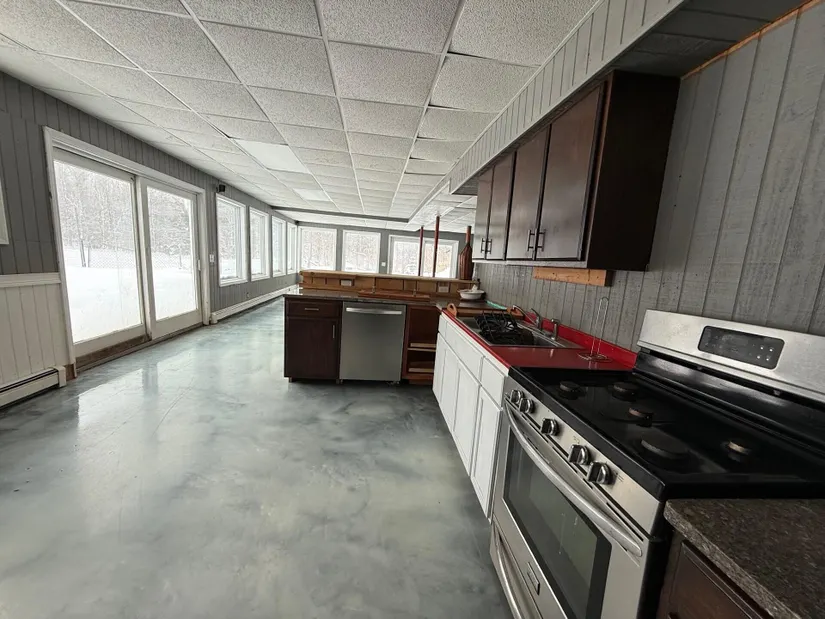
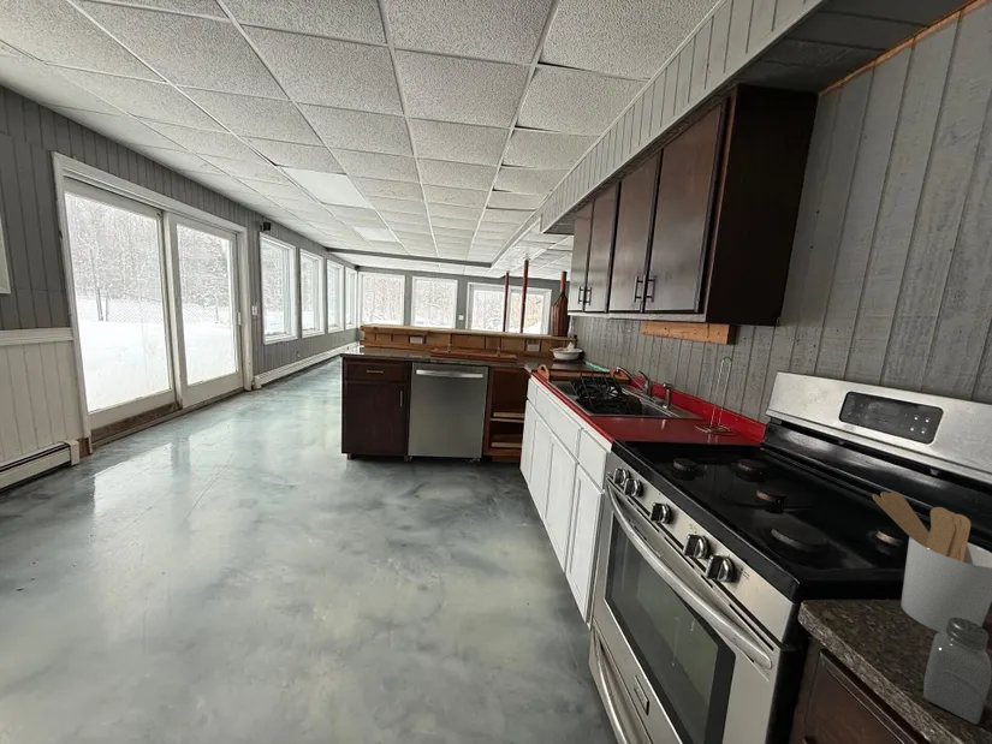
+ saltshaker [922,618,992,726]
+ utensil holder [872,490,992,633]
